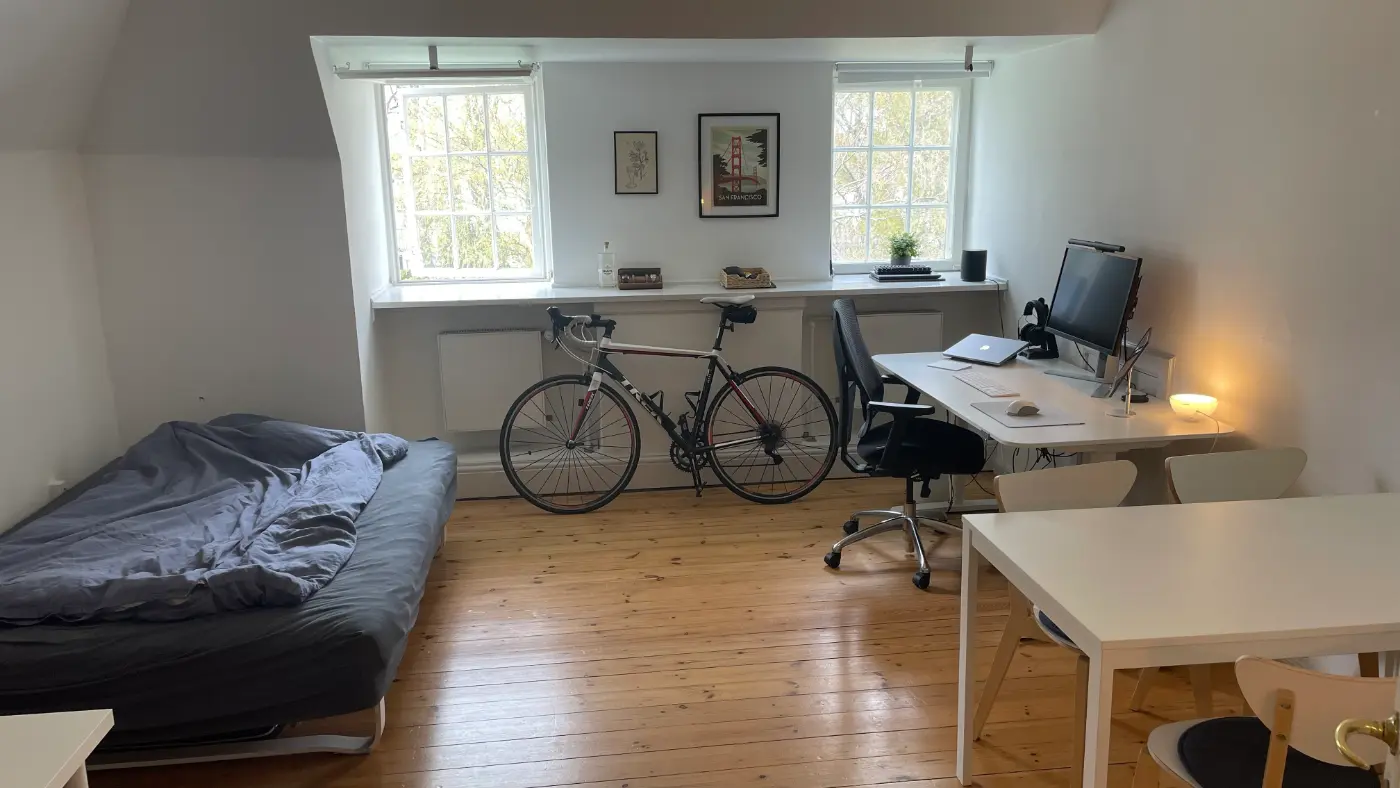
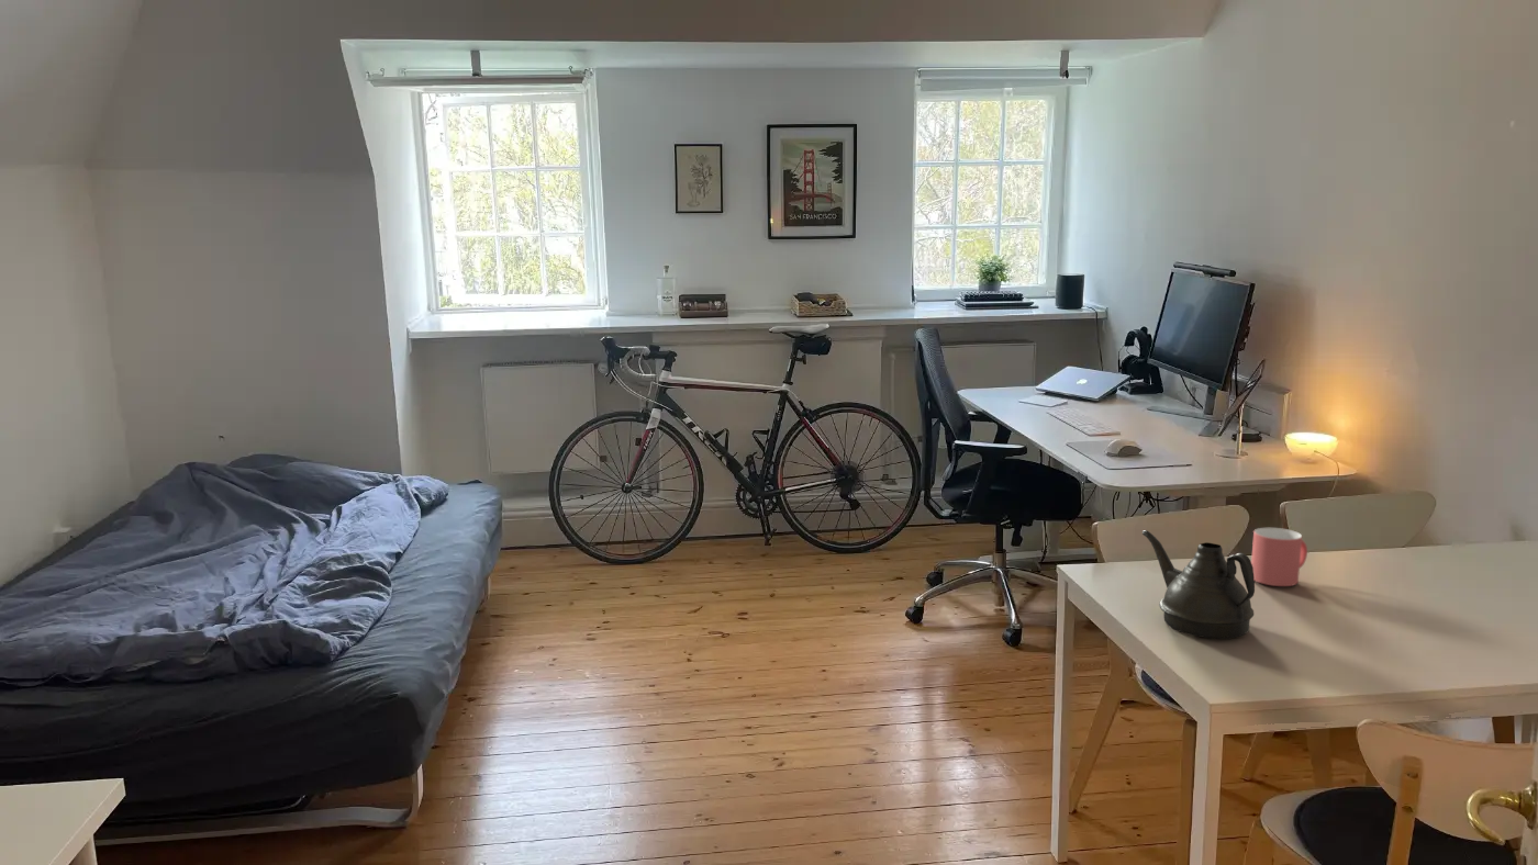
+ teapot [1141,529,1256,640]
+ mug [1250,527,1308,587]
